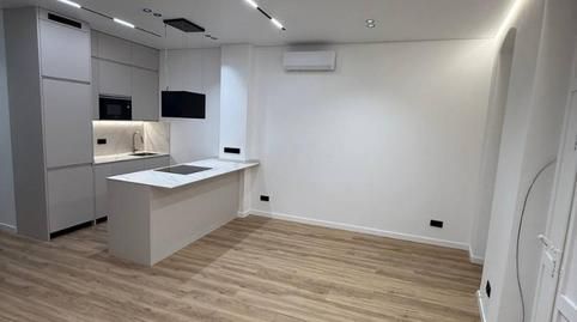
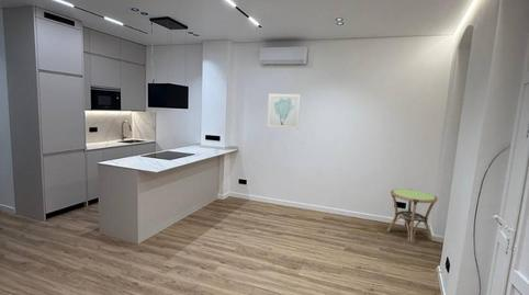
+ wall art [266,93,302,131]
+ side table [386,188,439,243]
